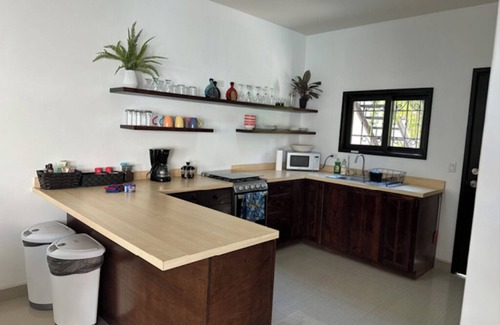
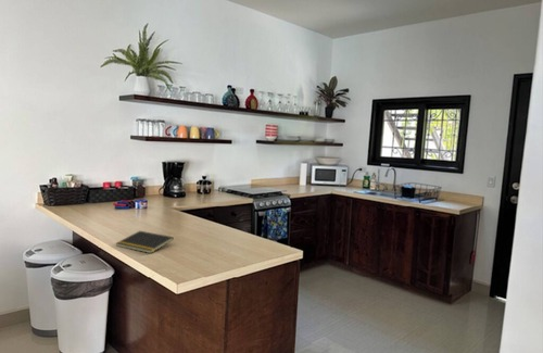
+ notepad [115,230,175,254]
